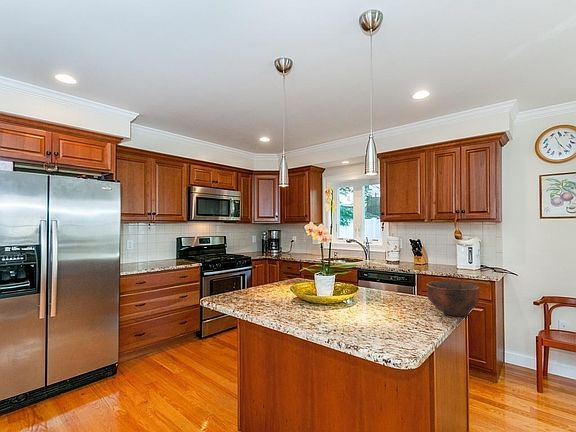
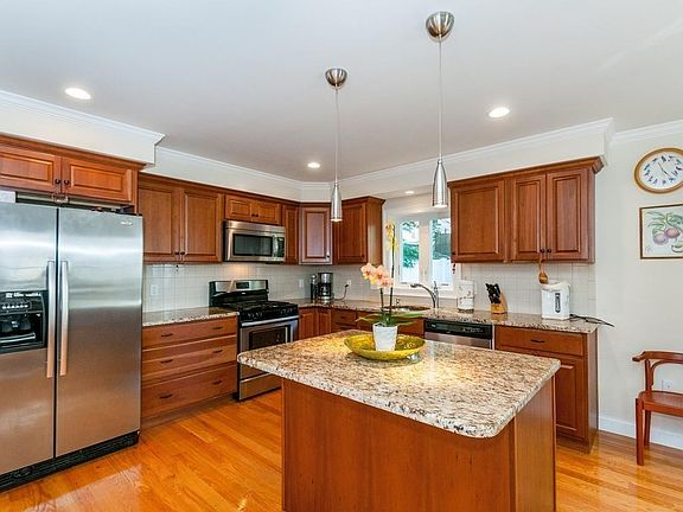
- bowl [426,280,481,317]
